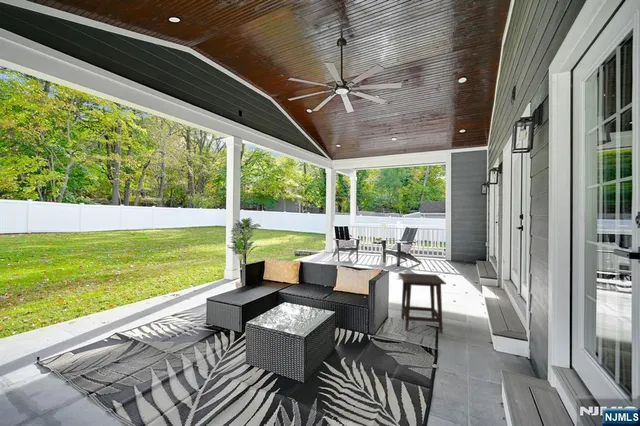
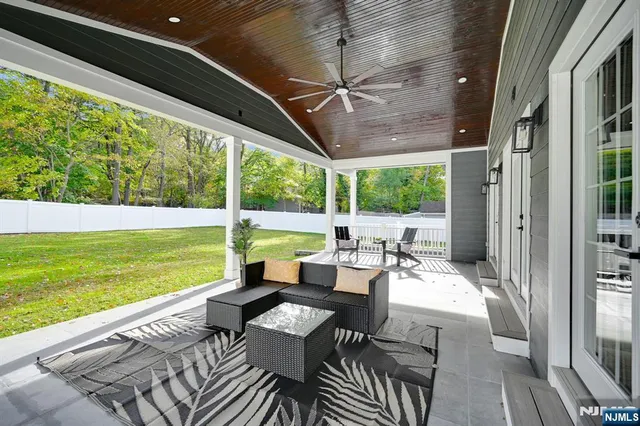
- side table [398,272,447,335]
